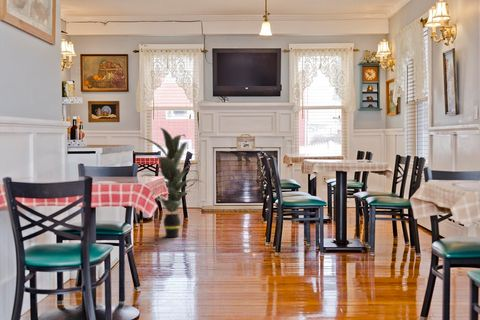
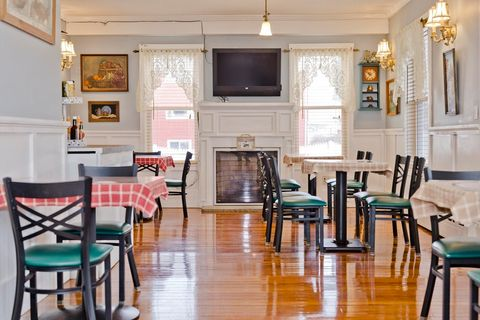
- indoor plant [140,127,204,238]
